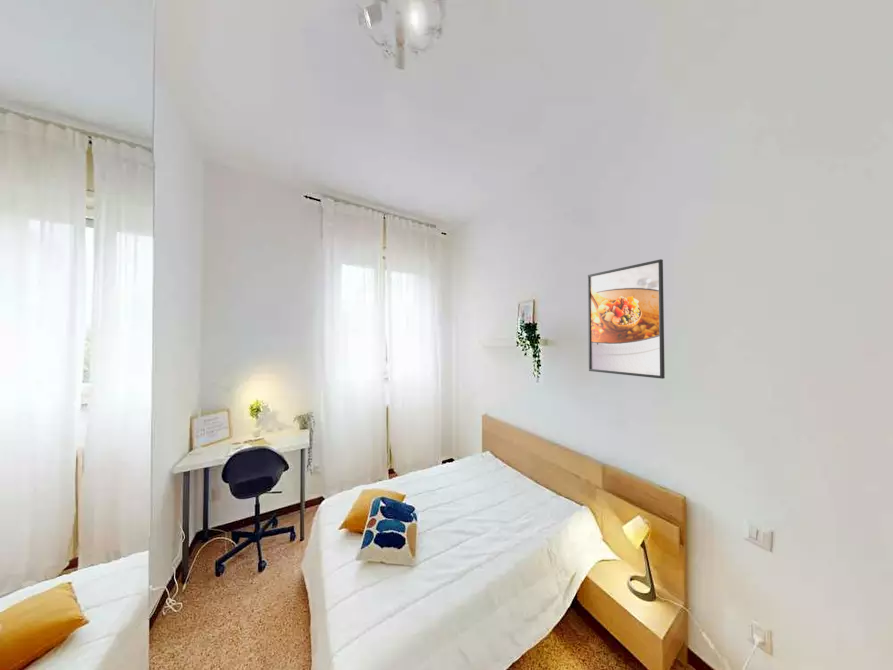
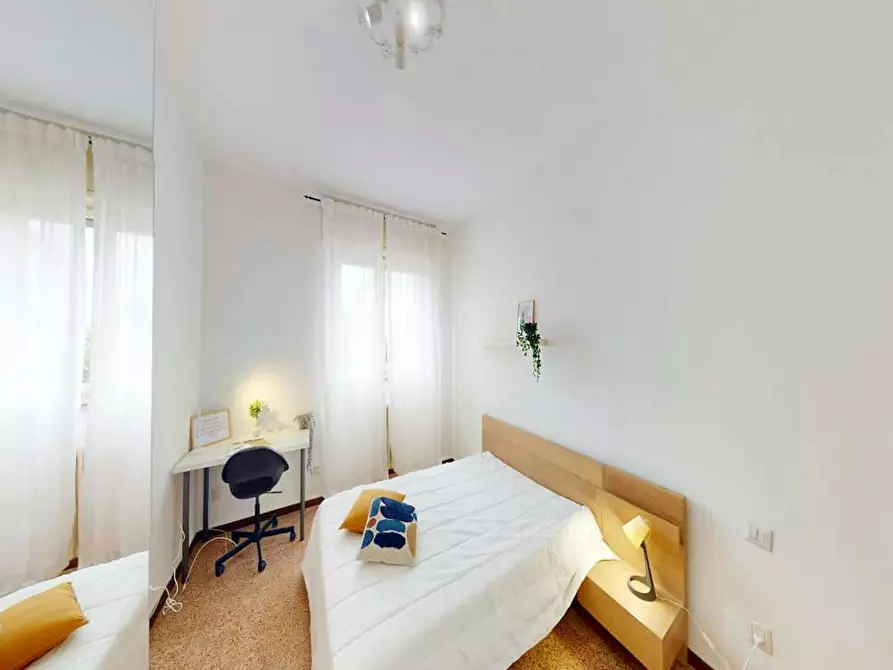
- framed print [587,258,666,380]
